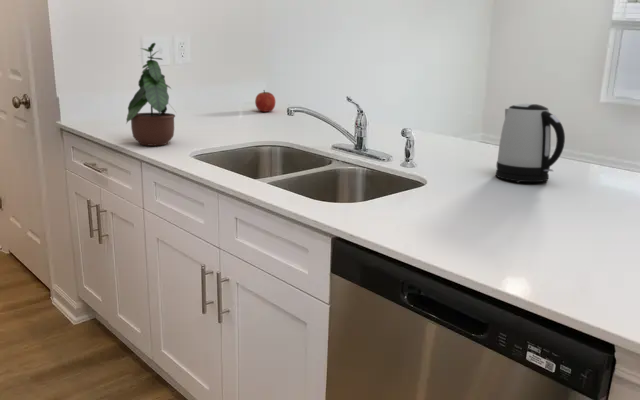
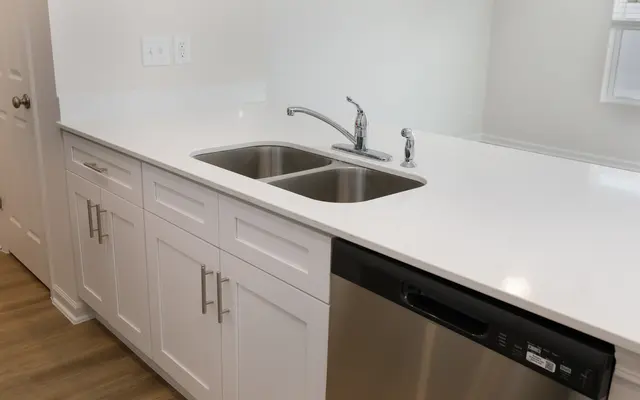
- potted plant [125,42,176,147]
- kettle [495,102,566,183]
- apple [254,89,276,113]
